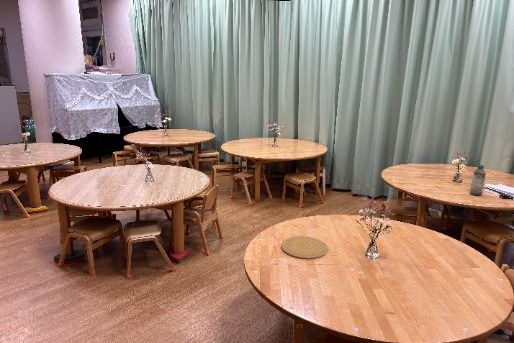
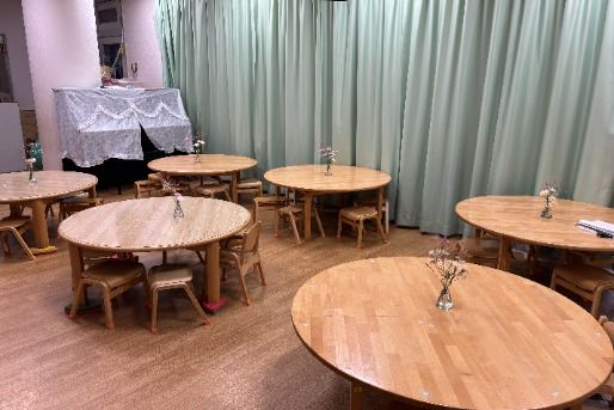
- plate [280,235,329,260]
- water bottle [469,164,487,197]
